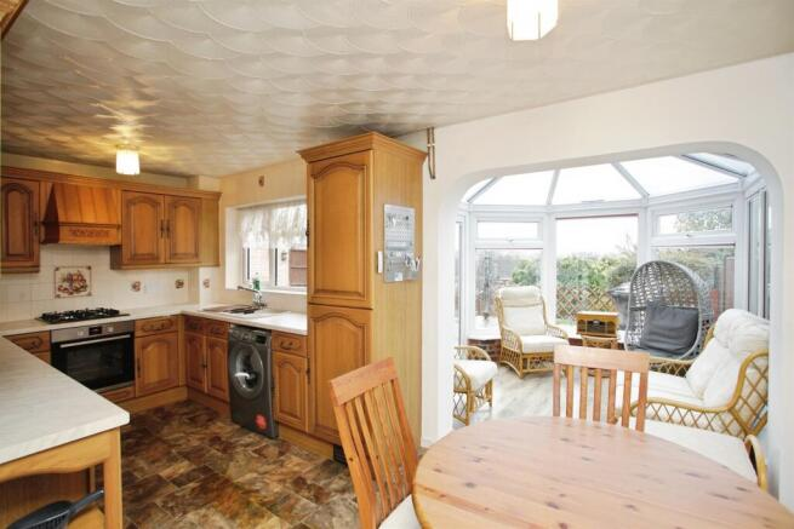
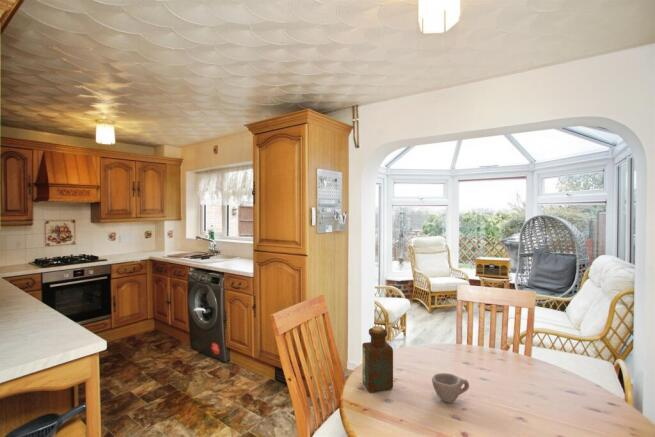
+ cup [431,372,470,404]
+ bottle [361,325,394,393]
